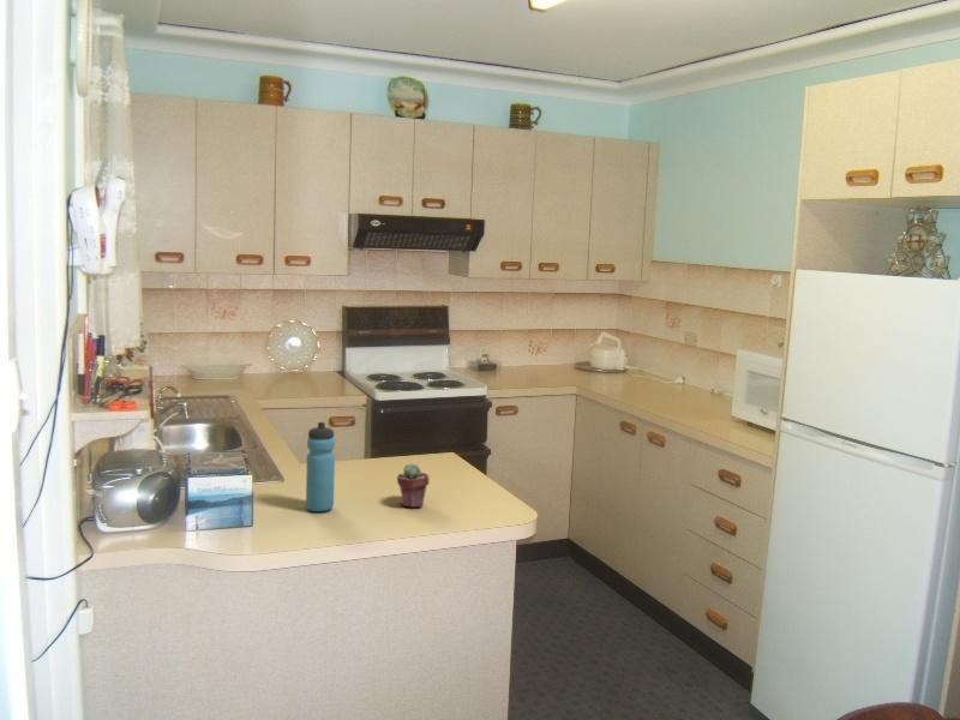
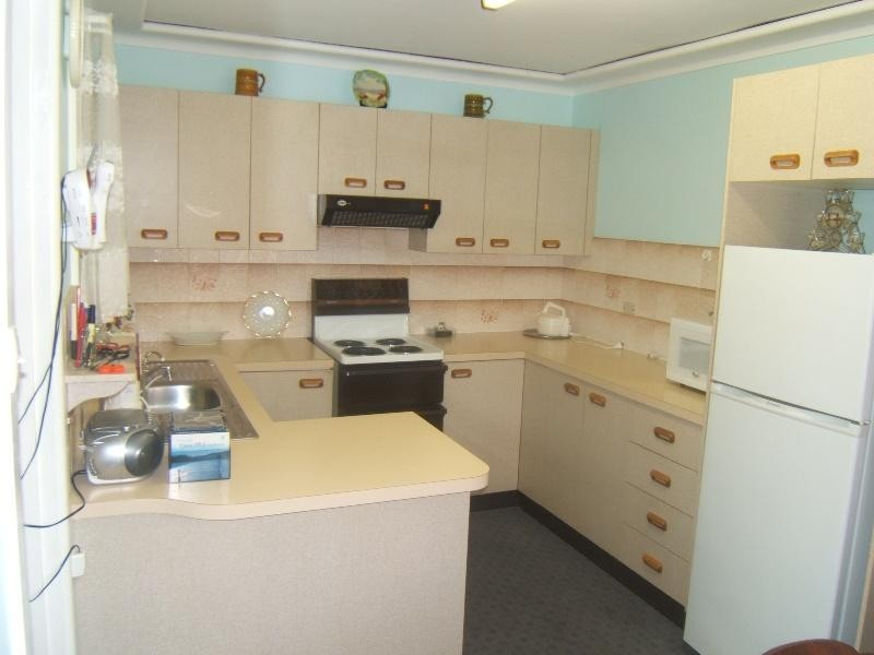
- water bottle [305,421,336,512]
- potted succulent [396,462,431,509]
